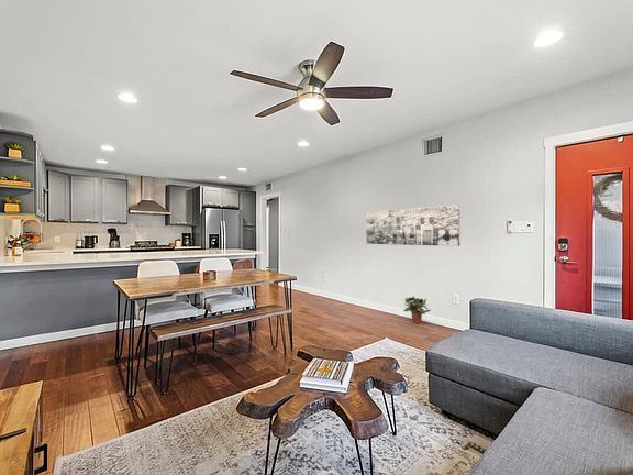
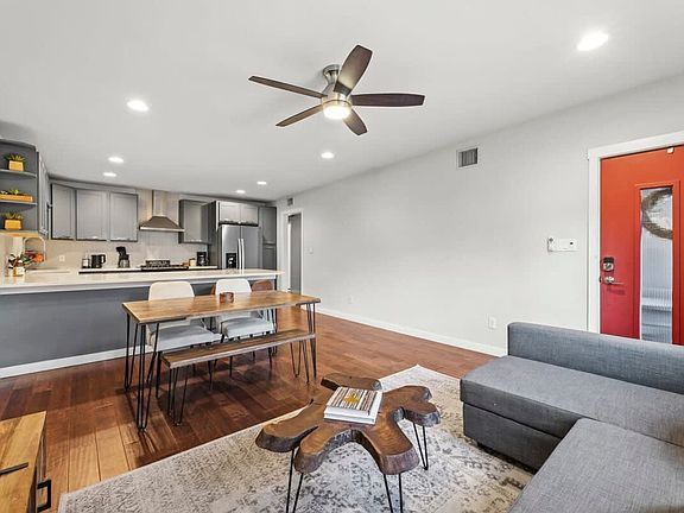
- wall art [365,203,460,247]
- potted plant [402,296,432,324]
